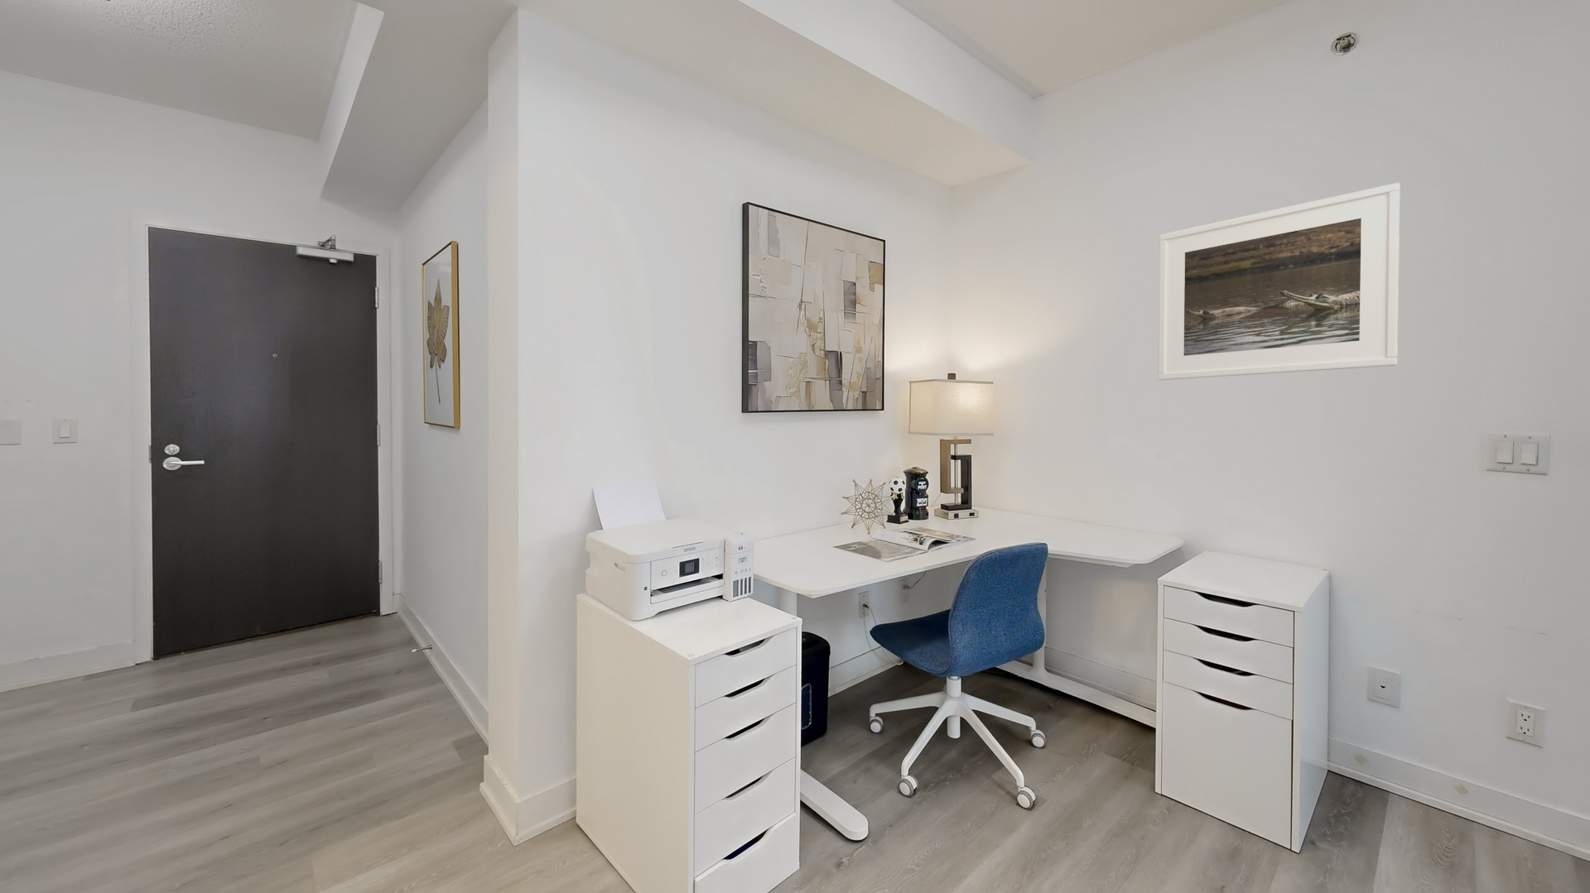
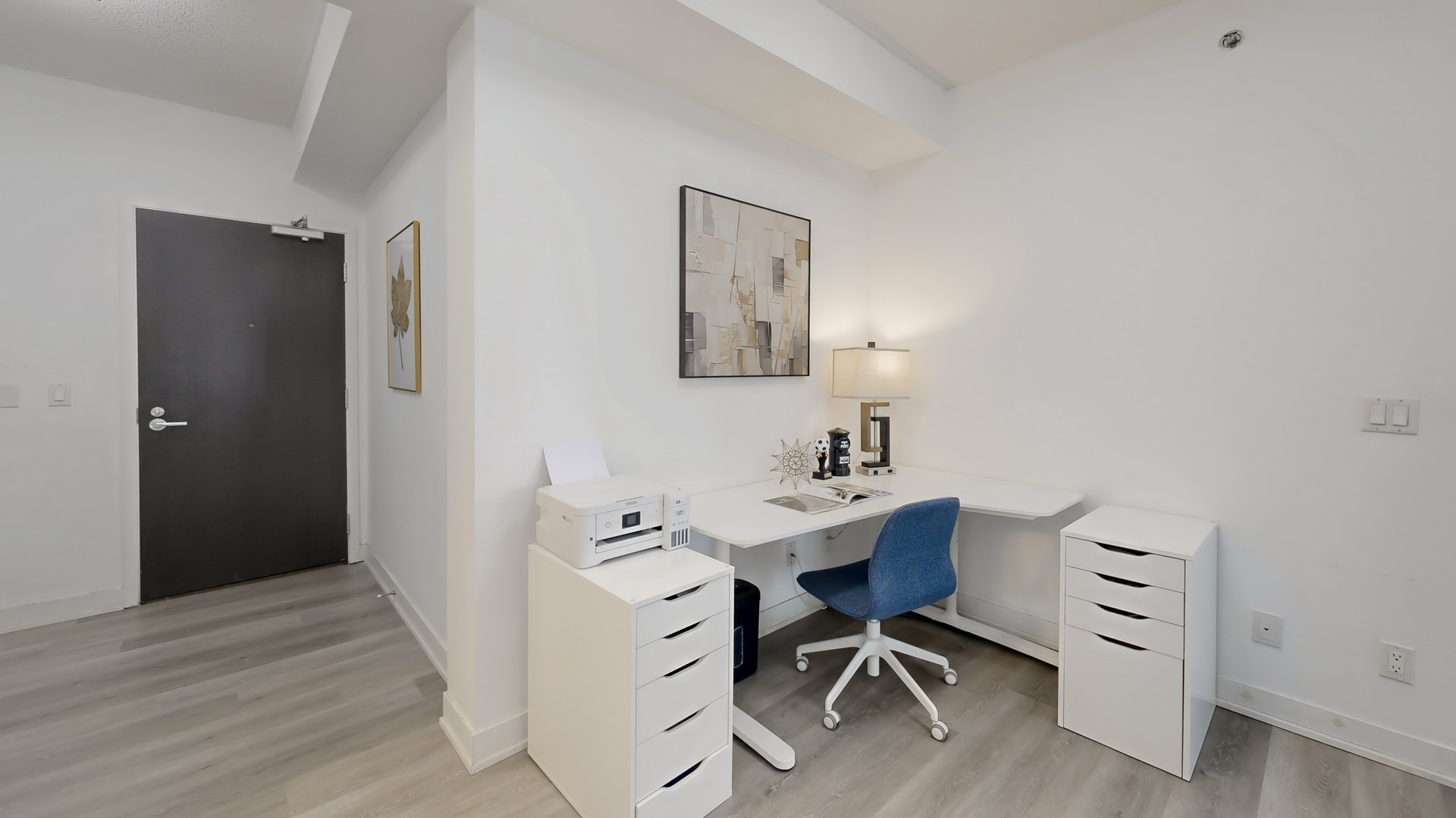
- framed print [1156,182,1400,381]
